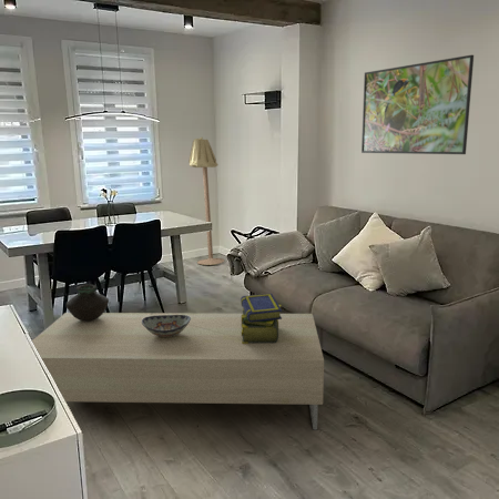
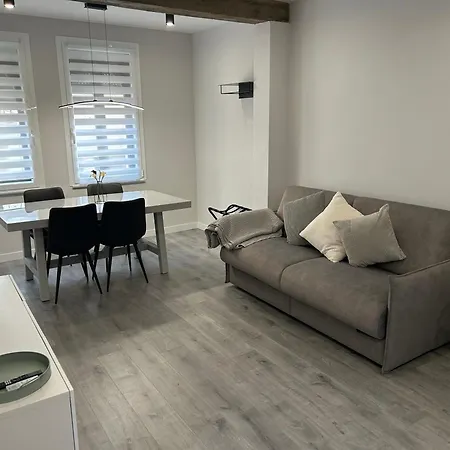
- floor lamp [187,136,225,266]
- coffee table [31,312,325,431]
- decorative bowl [142,315,191,337]
- stack of books [240,293,283,344]
- vase [65,283,110,322]
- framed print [360,54,475,155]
